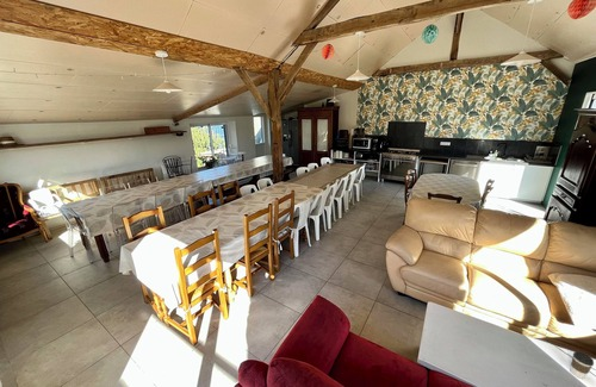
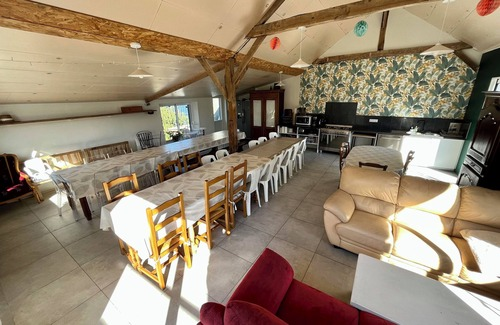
- coffee cup [569,350,595,380]
